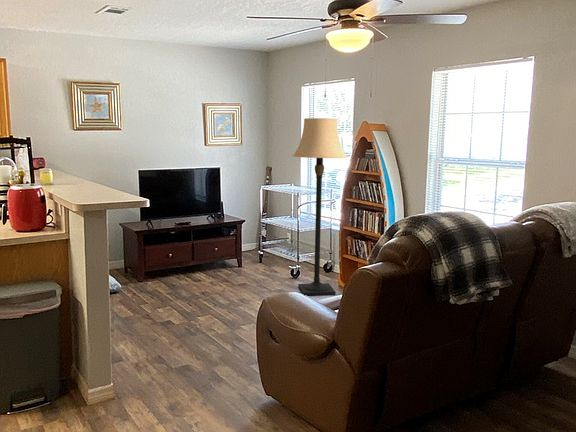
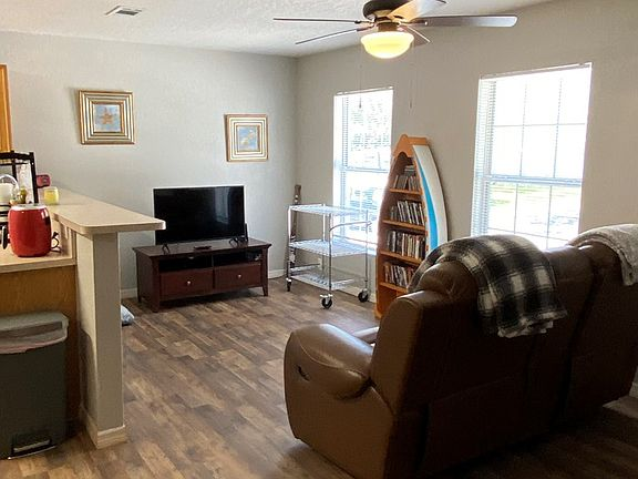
- lamp [291,117,348,296]
